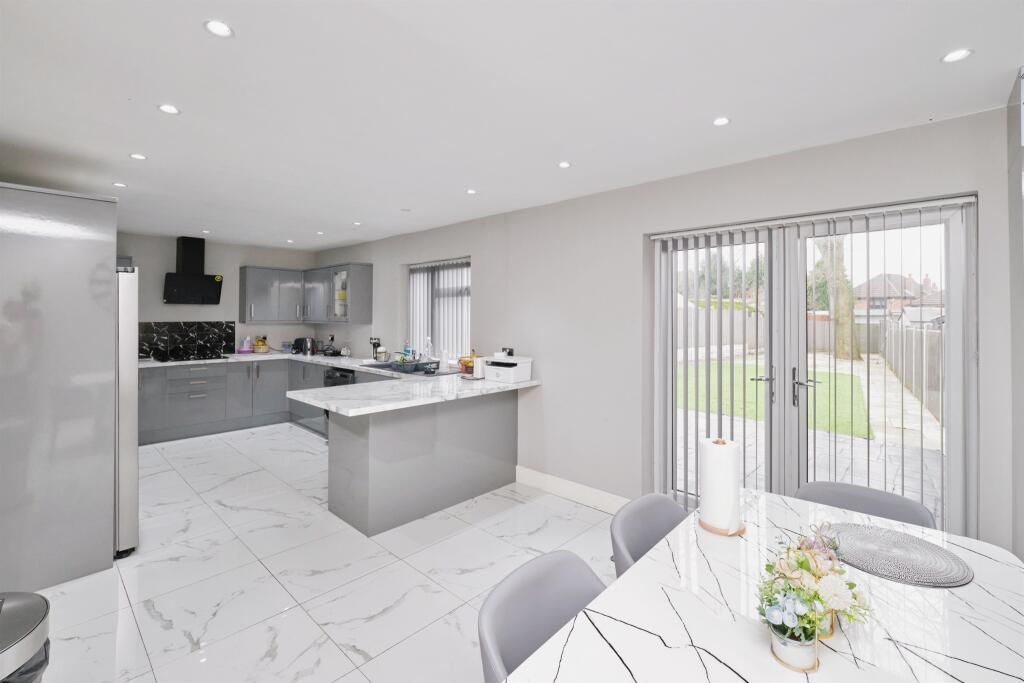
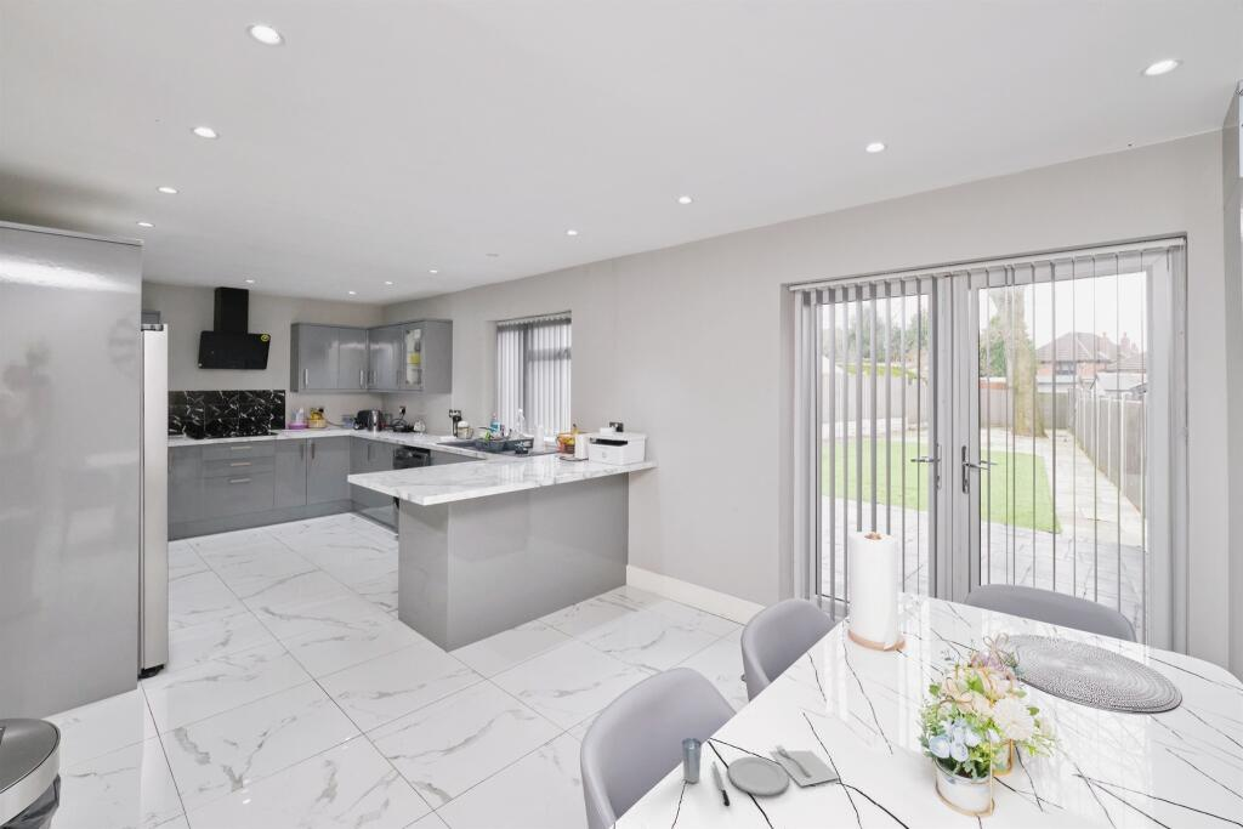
+ placemat [681,737,840,807]
